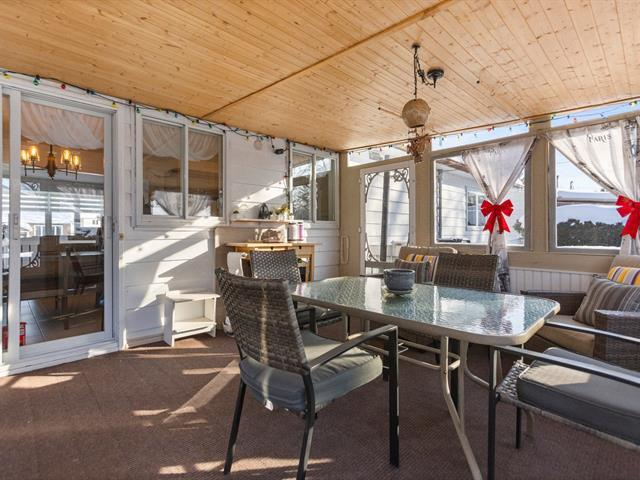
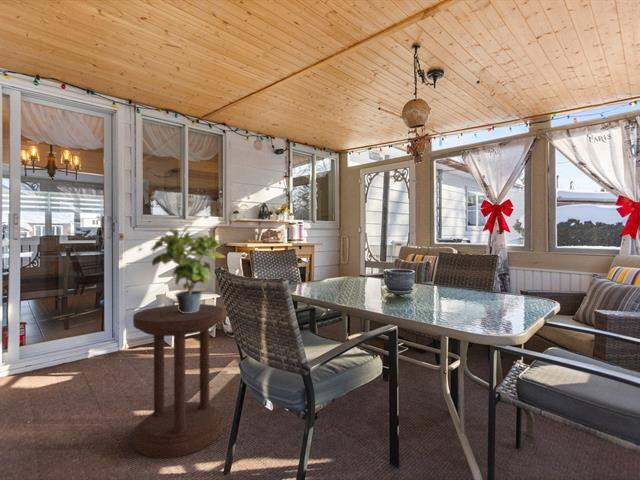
+ side table [132,303,224,459]
+ potted plant [149,225,227,313]
